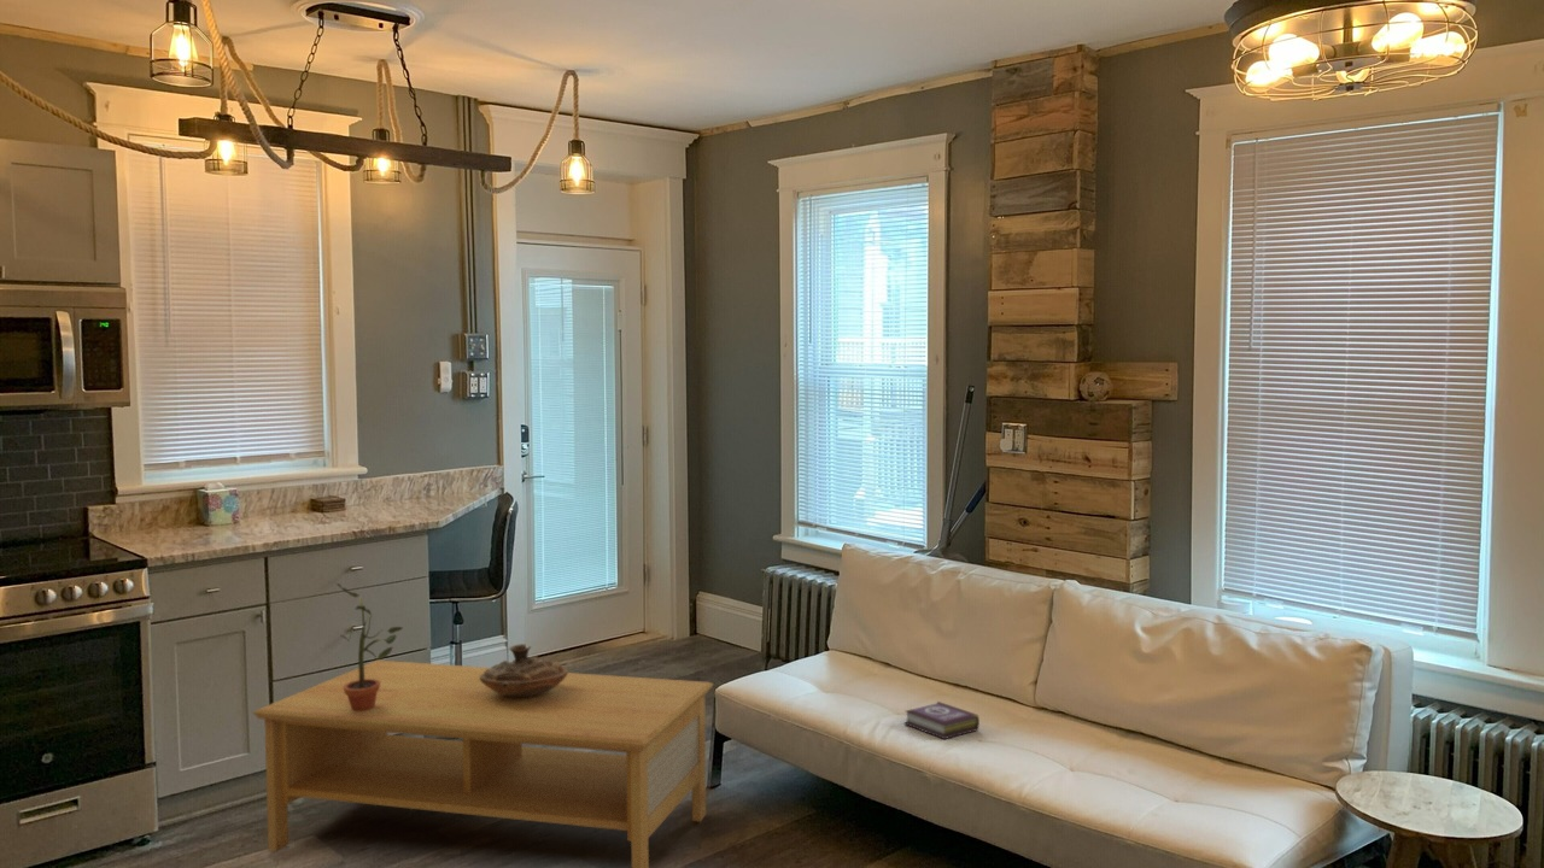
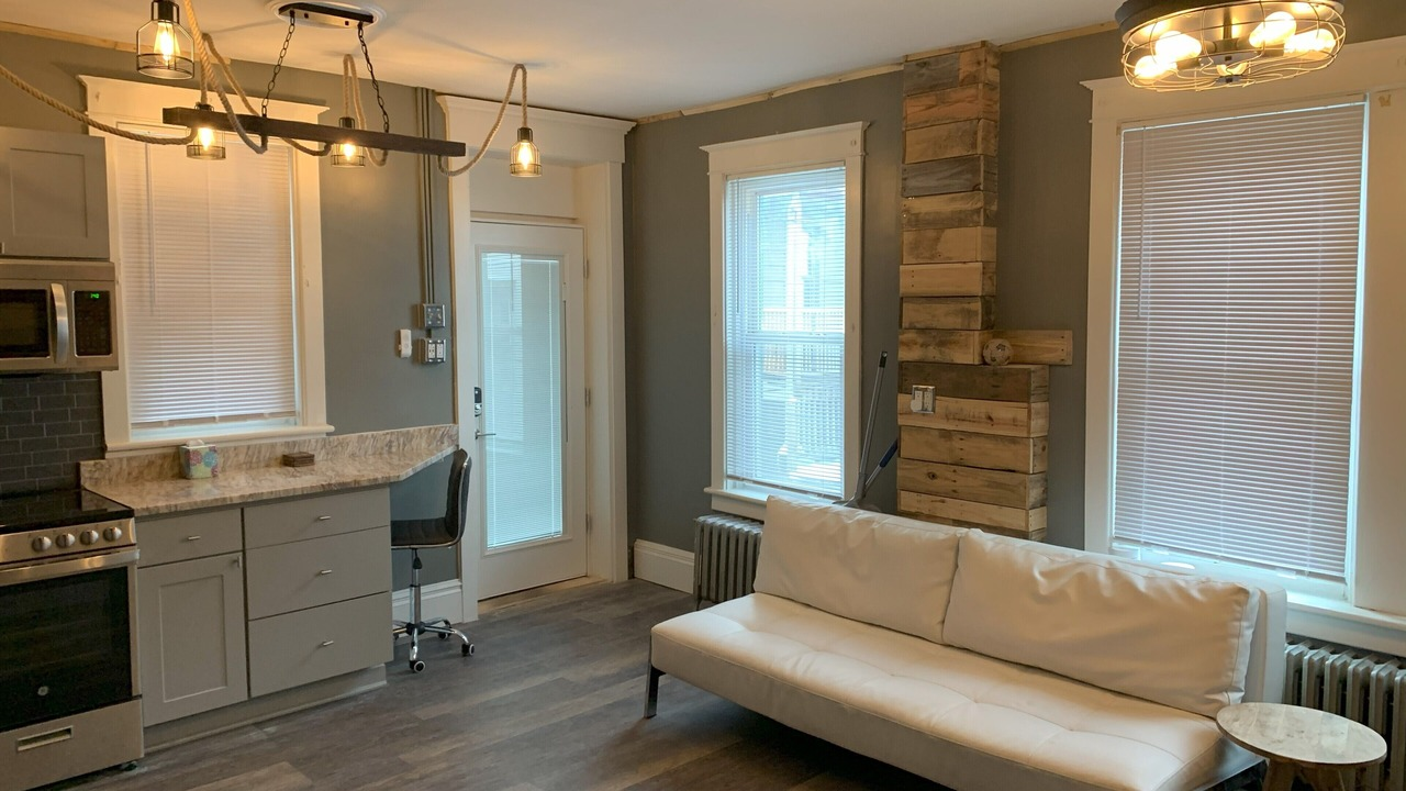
- coffee table [252,659,715,868]
- potted plant [335,582,404,711]
- decorative bowl [480,643,569,697]
- book [903,700,981,740]
